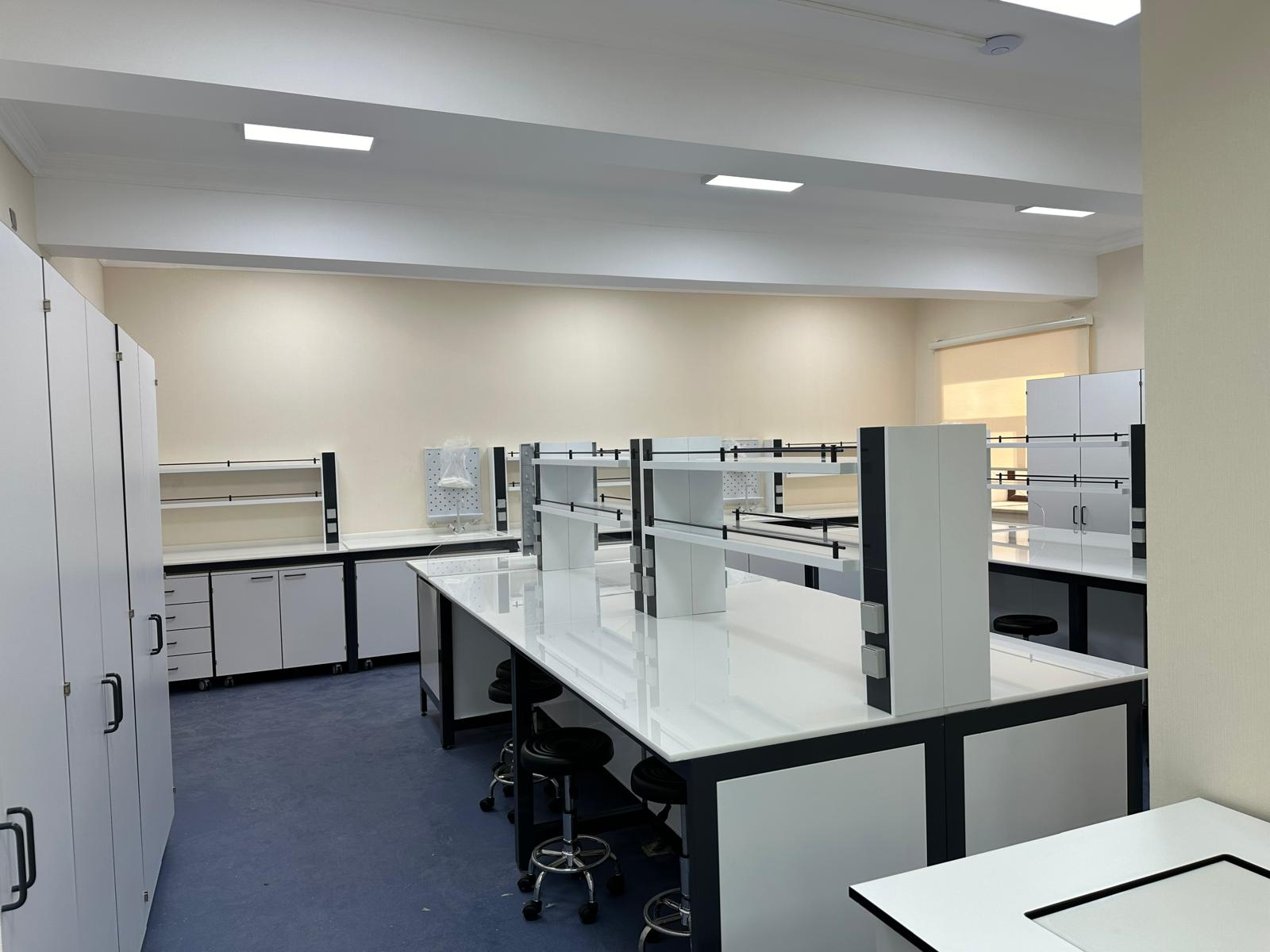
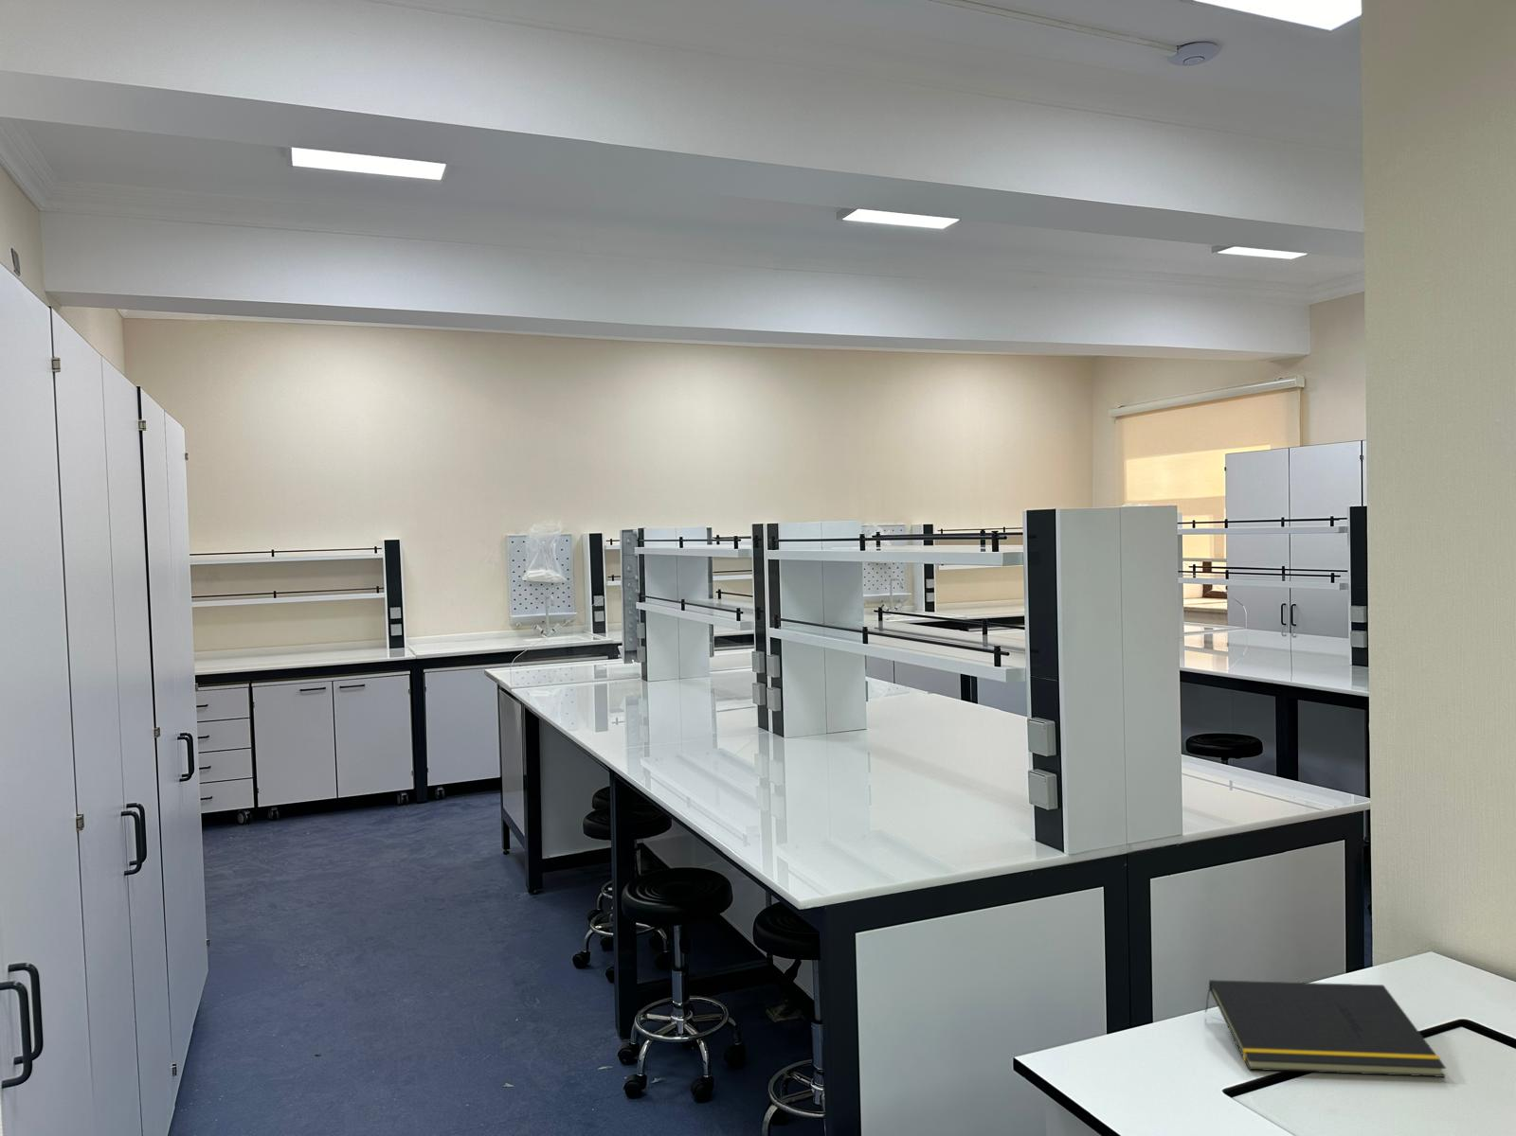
+ notepad [1204,978,1447,1079]
